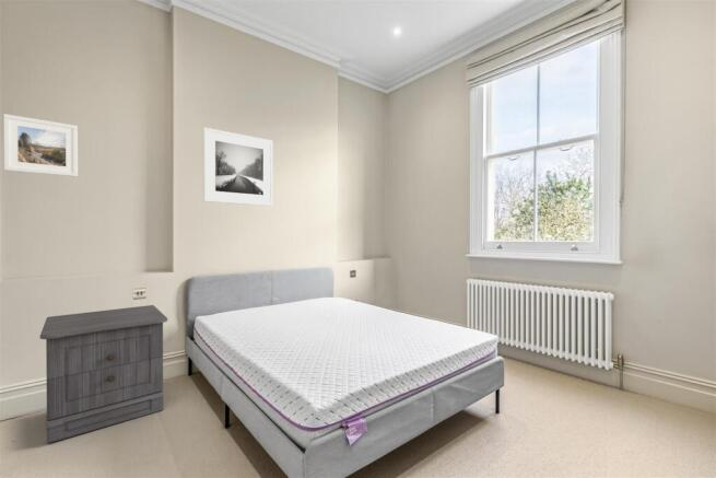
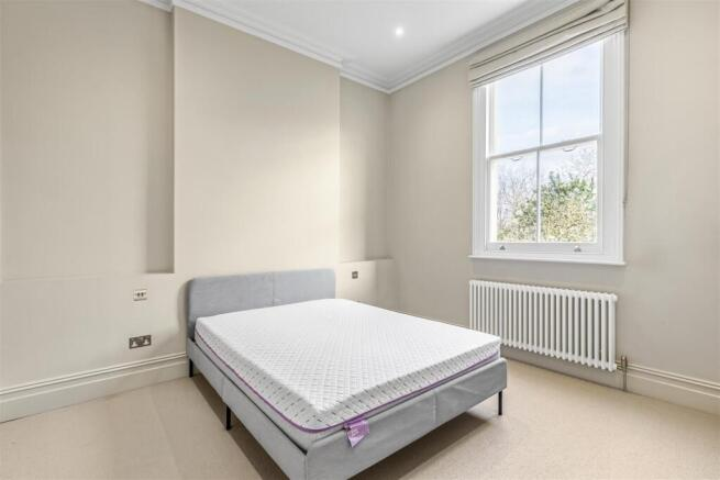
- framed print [3,113,79,178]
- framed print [202,127,274,207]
- nightstand [39,304,168,445]
